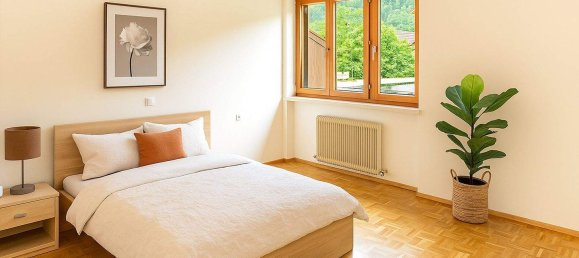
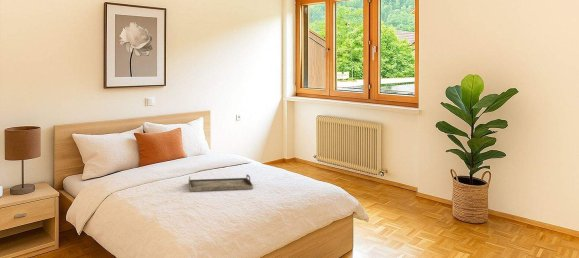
+ serving tray [188,173,254,192]
